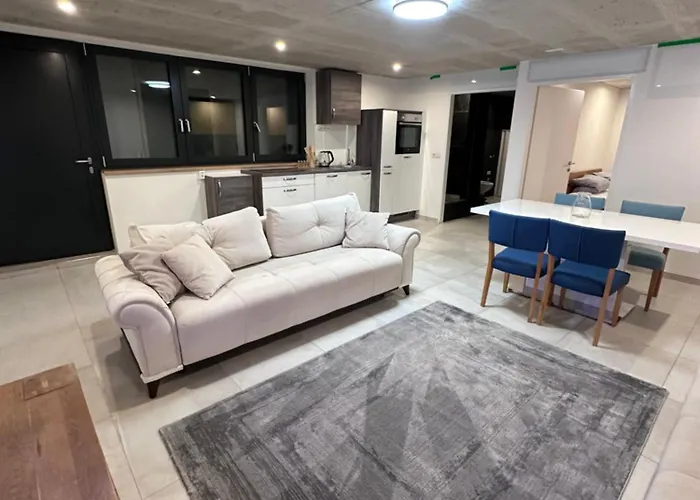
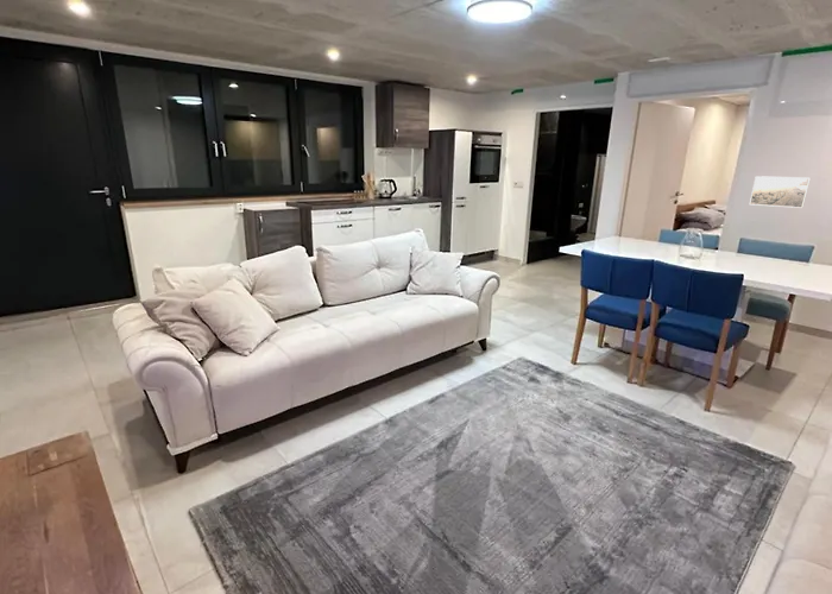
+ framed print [749,175,812,209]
